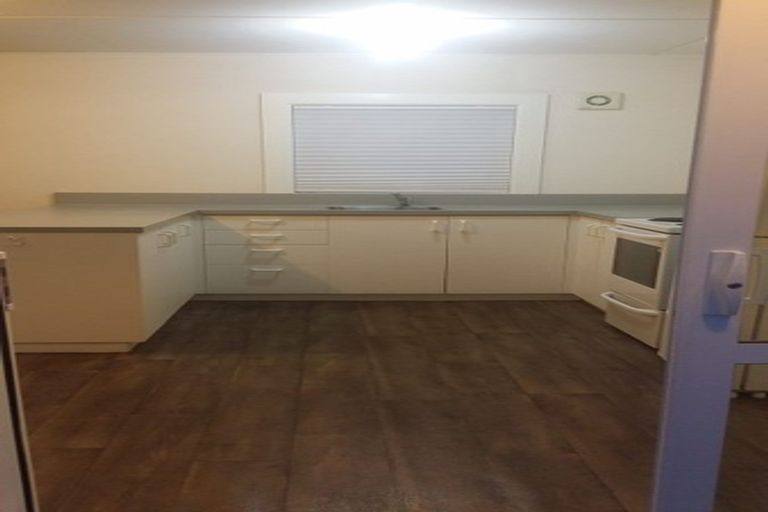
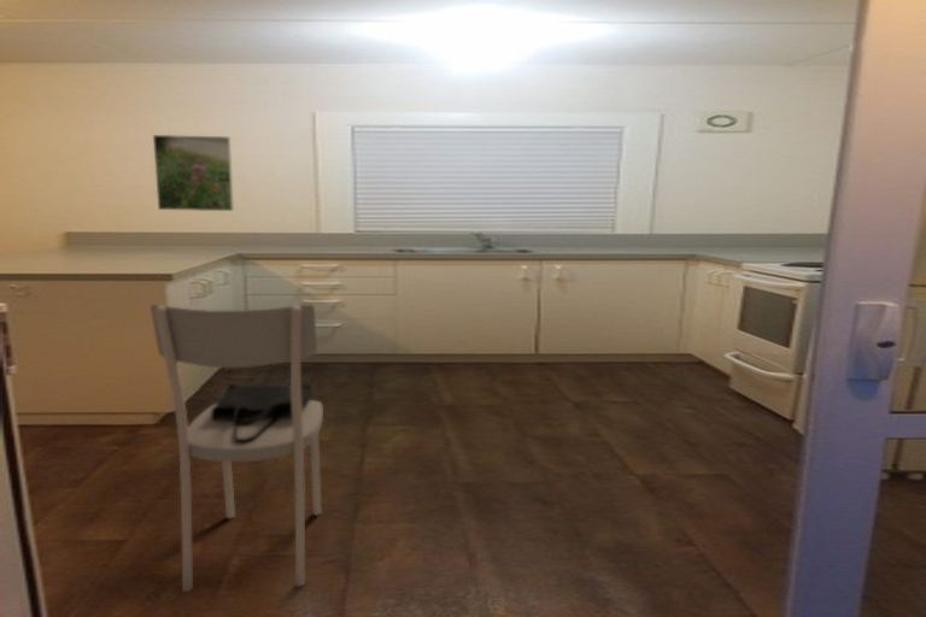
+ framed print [152,134,235,212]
+ dining chair [150,302,324,593]
+ tote bag [212,383,313,443]
